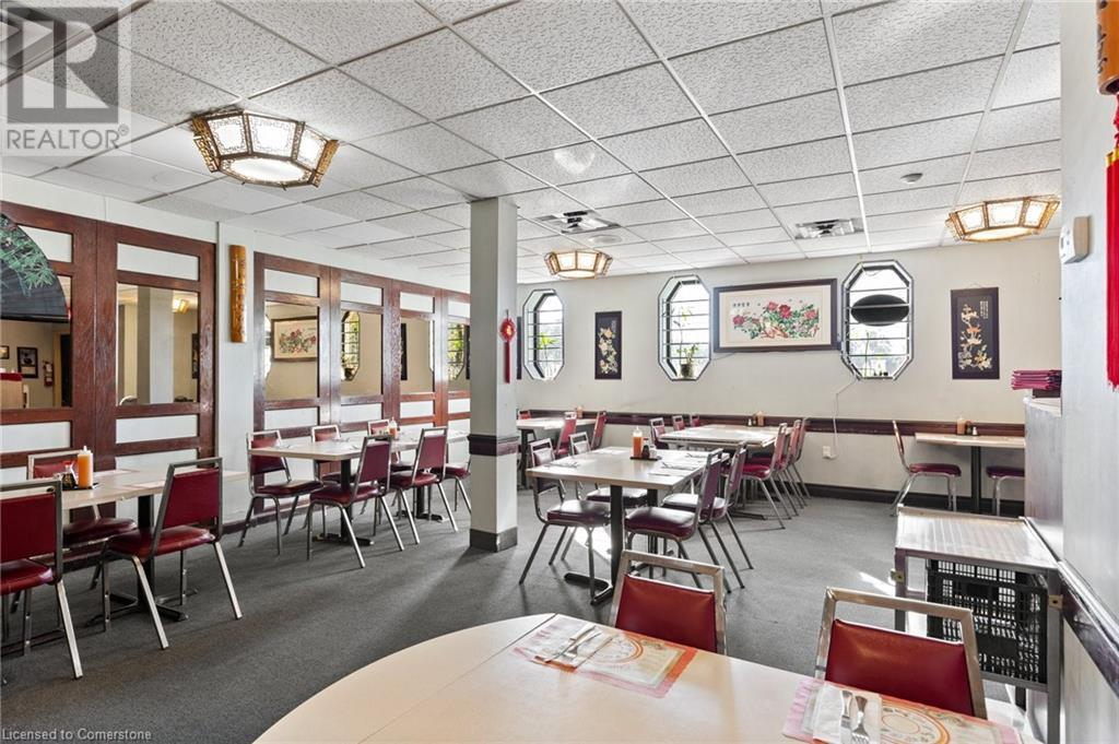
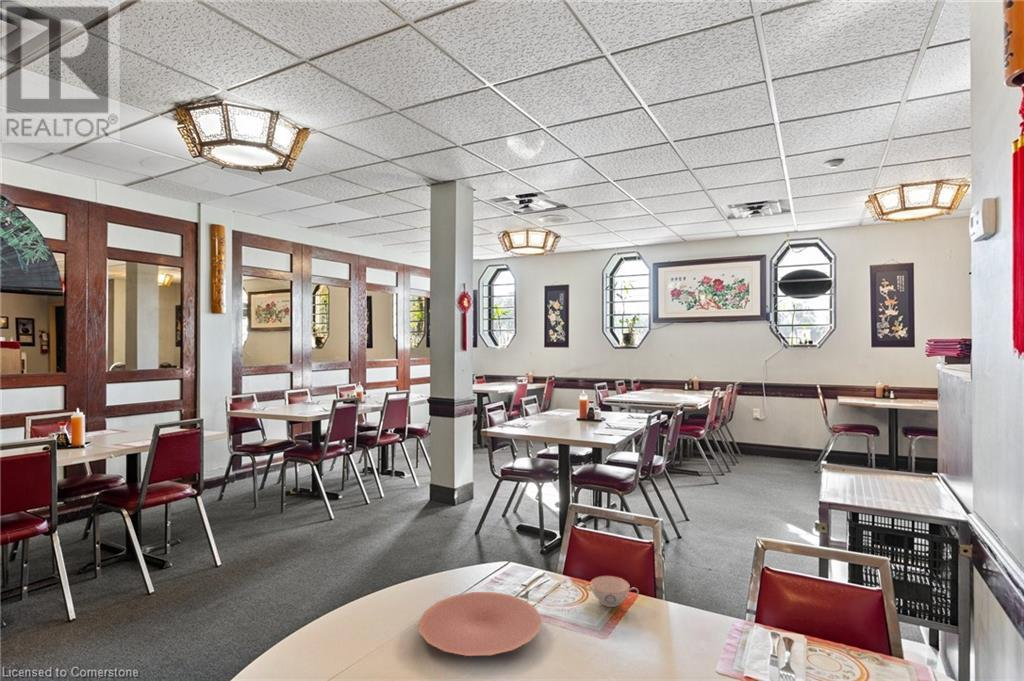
+ teacup [590,575,640,608]
+ plate [418,591,543,657]
